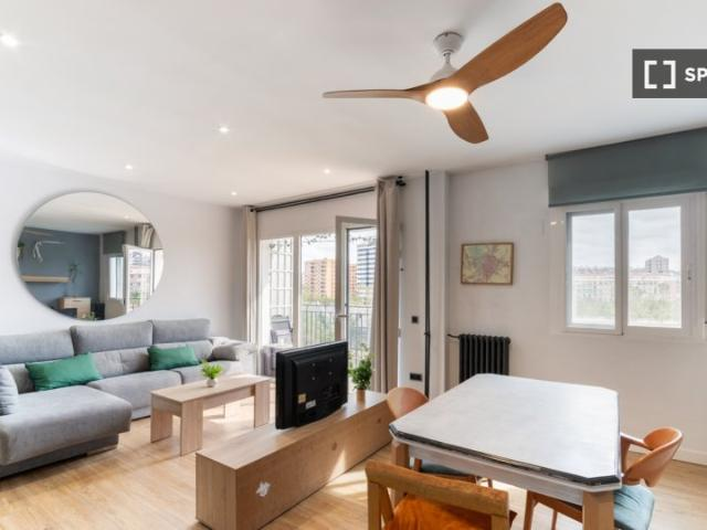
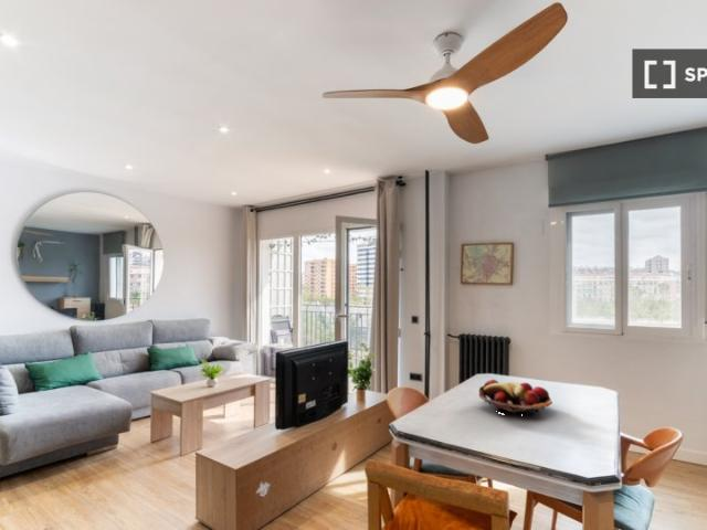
+ fruit basket [477,379,553,416]
